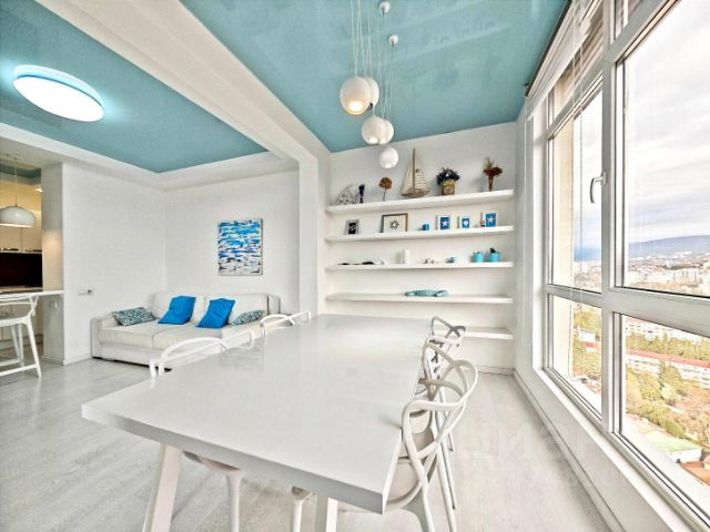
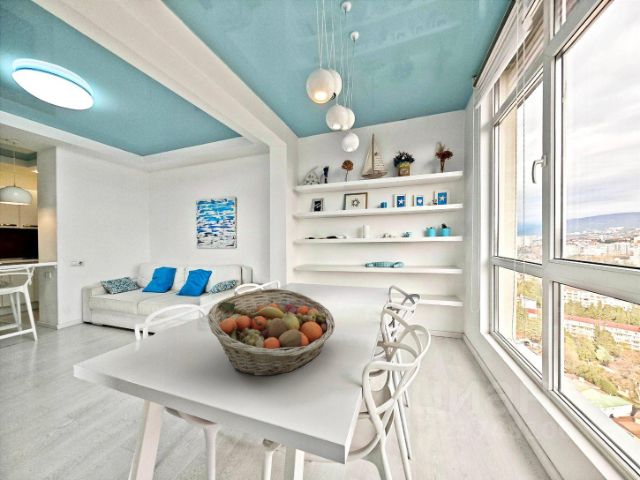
+ fruit basket [206,288,336,378]
